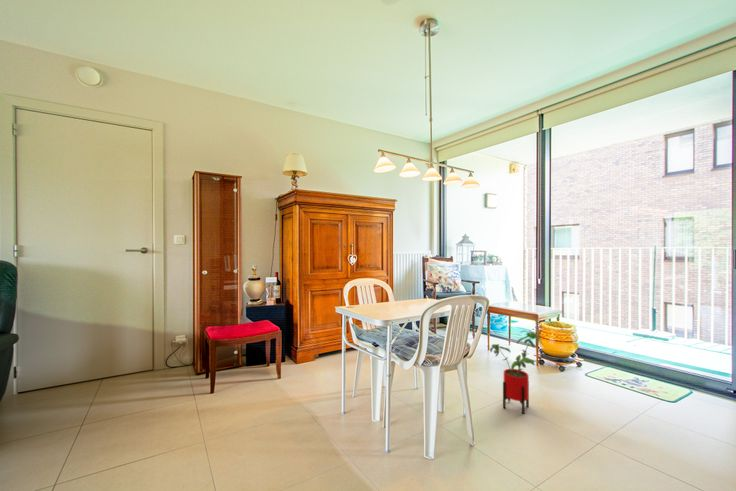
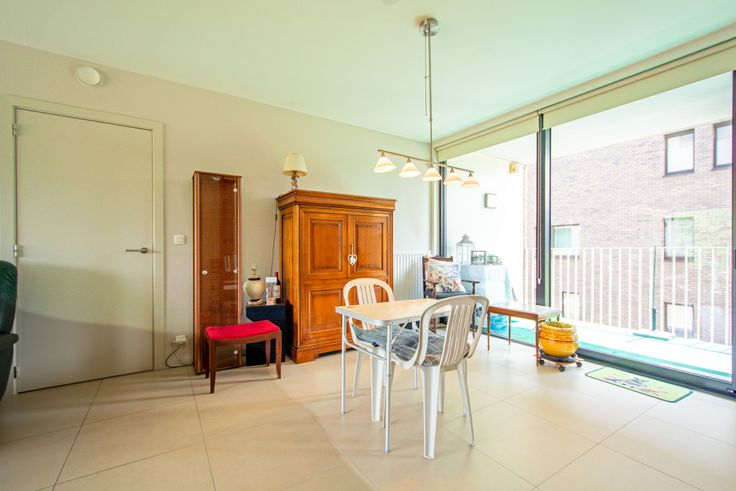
- house plant [489,330,543,415]
